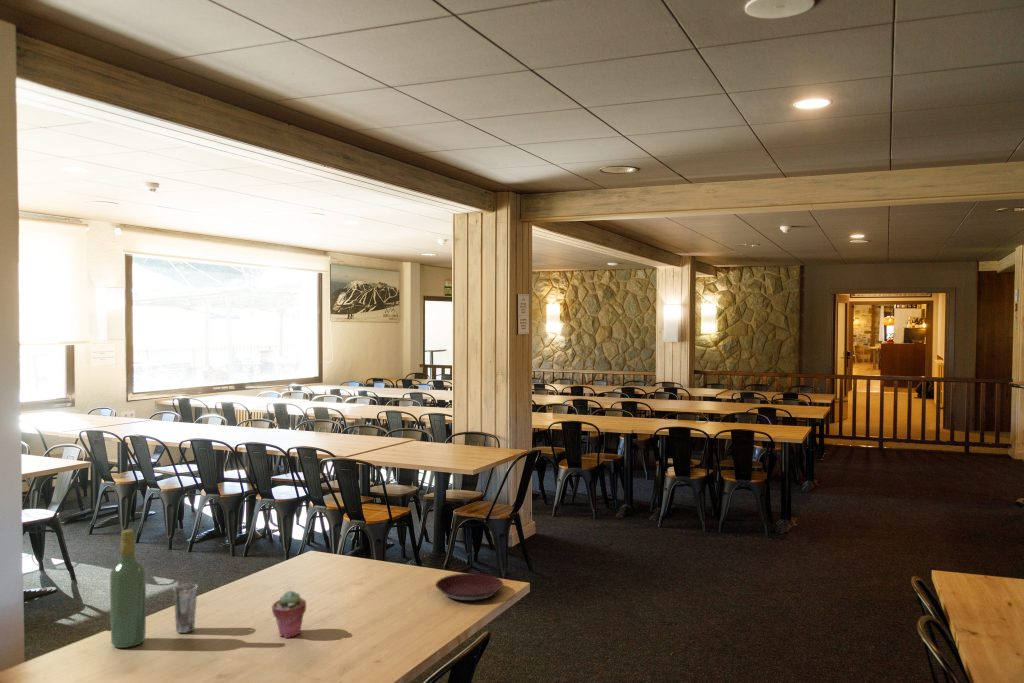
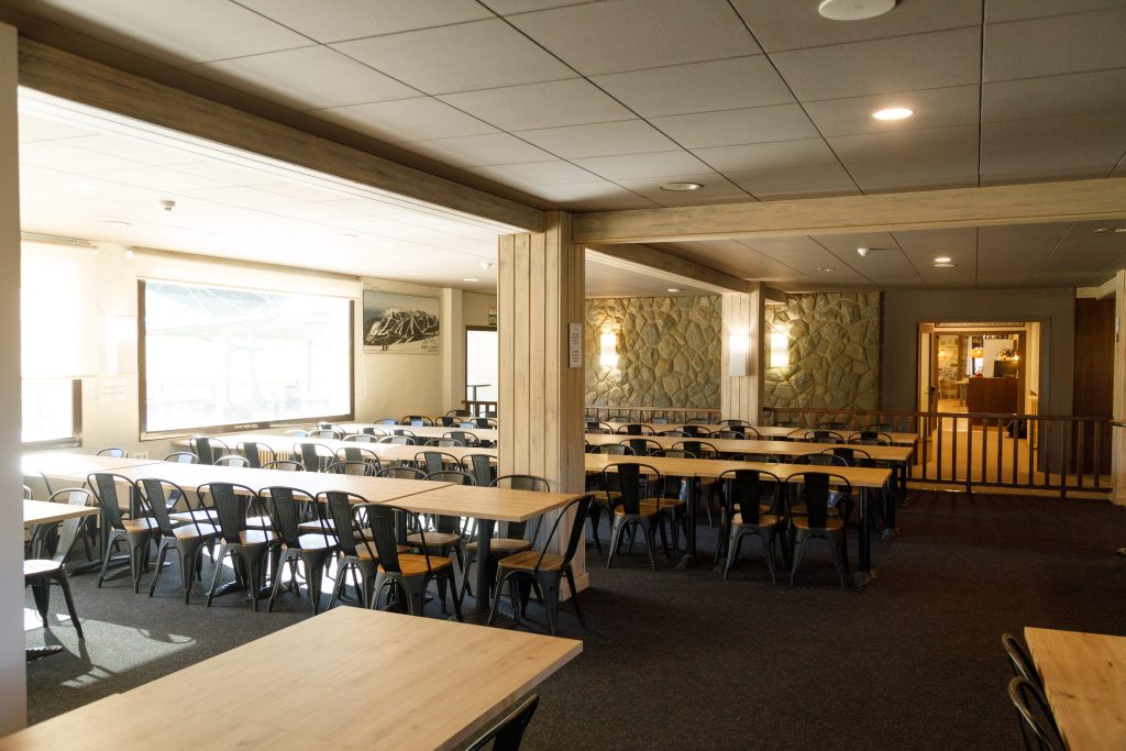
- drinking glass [172,583,198,634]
- wine bottle [109,528,147,649]
- potted succulent [271,590,307,639]
- plate [435,572,504,602]
